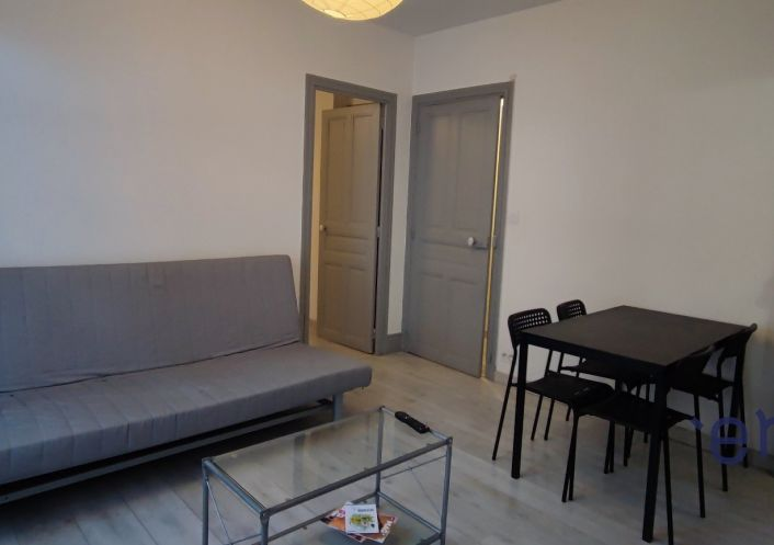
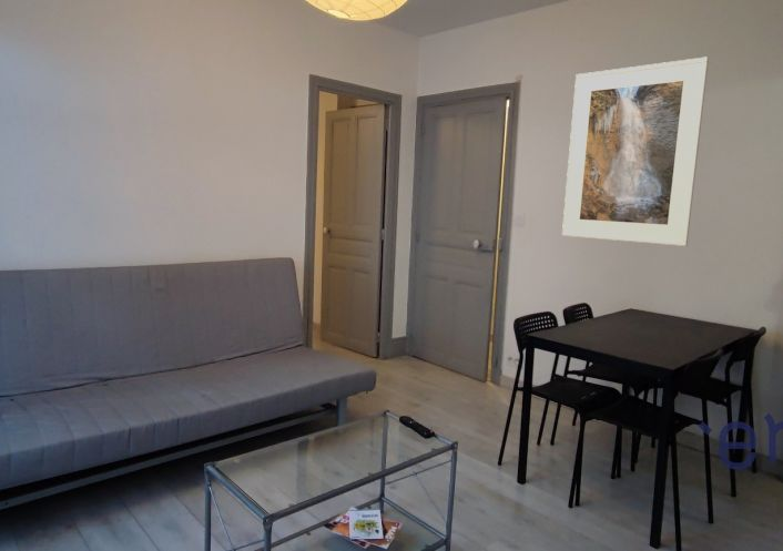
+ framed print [561,55,710,247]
